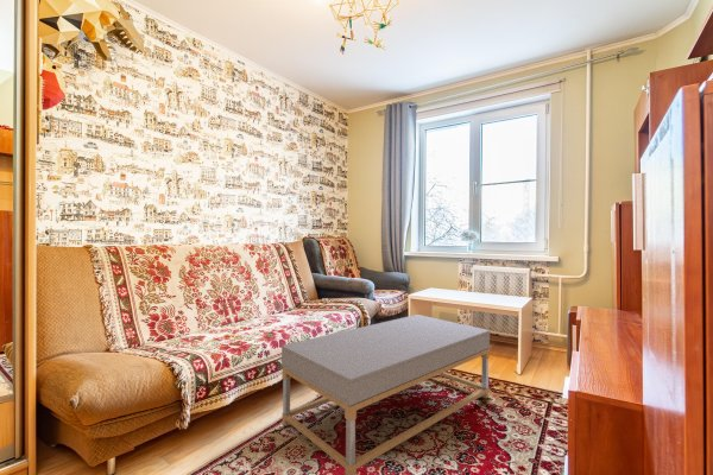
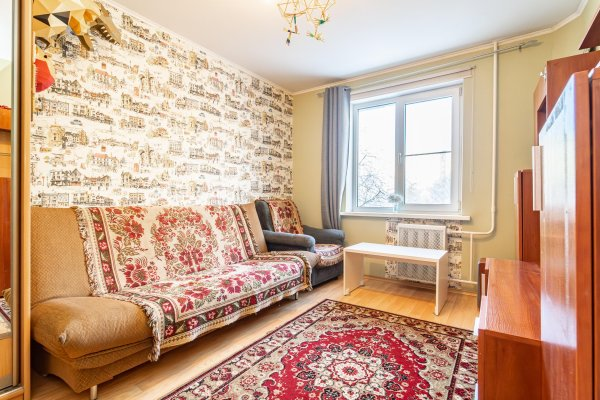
- coffee table [280,314,491,475]
